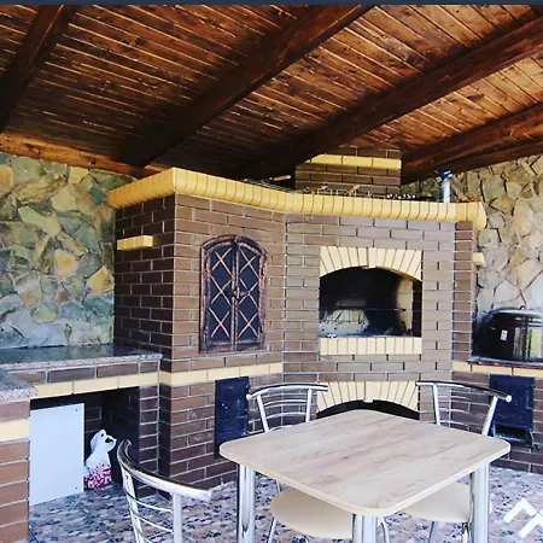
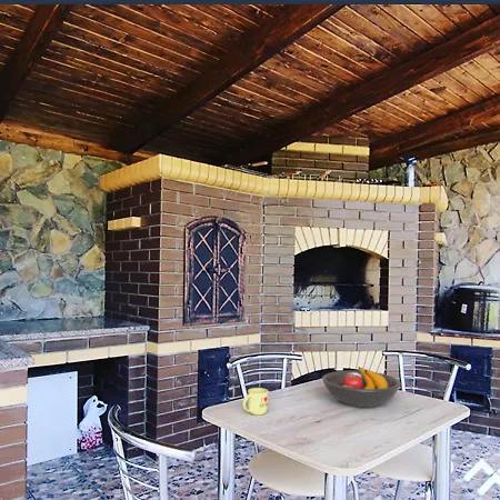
+ mug [241,387,269,417]
+ fruit bowl [321,366,401,408]
